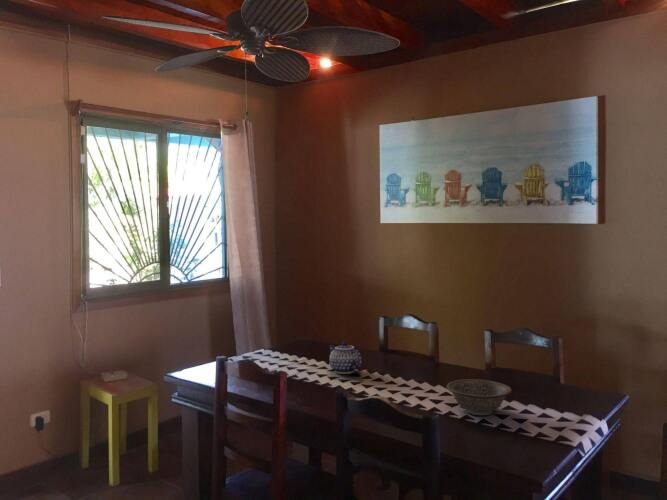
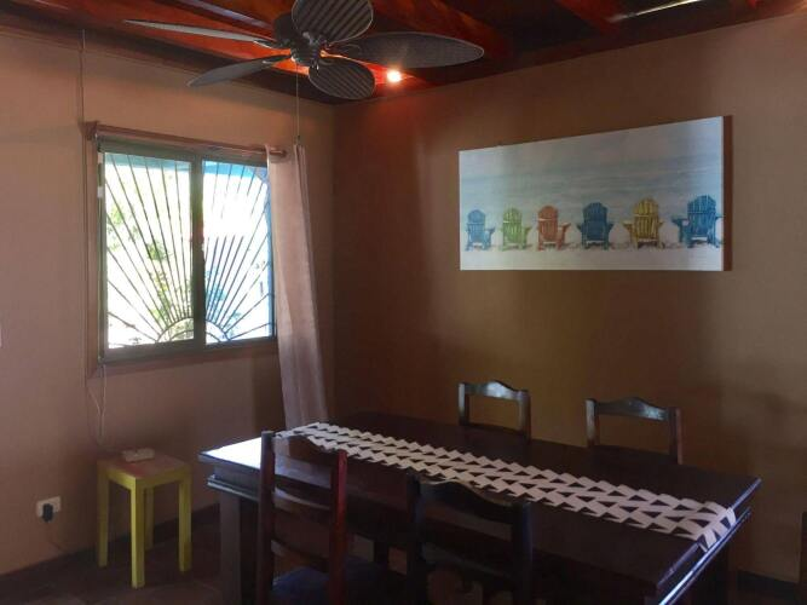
- decorative bowl [445,378,513,416]
- teapot [328,341,363,375]
